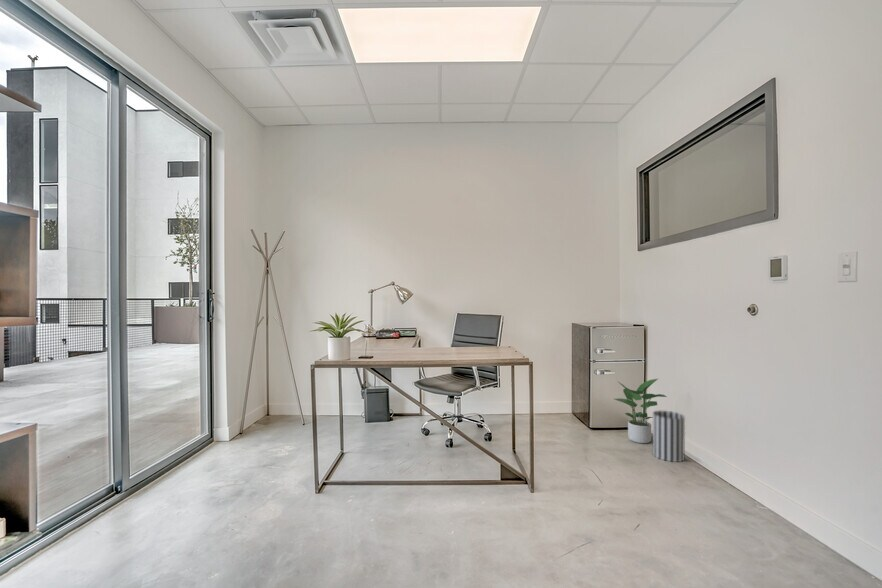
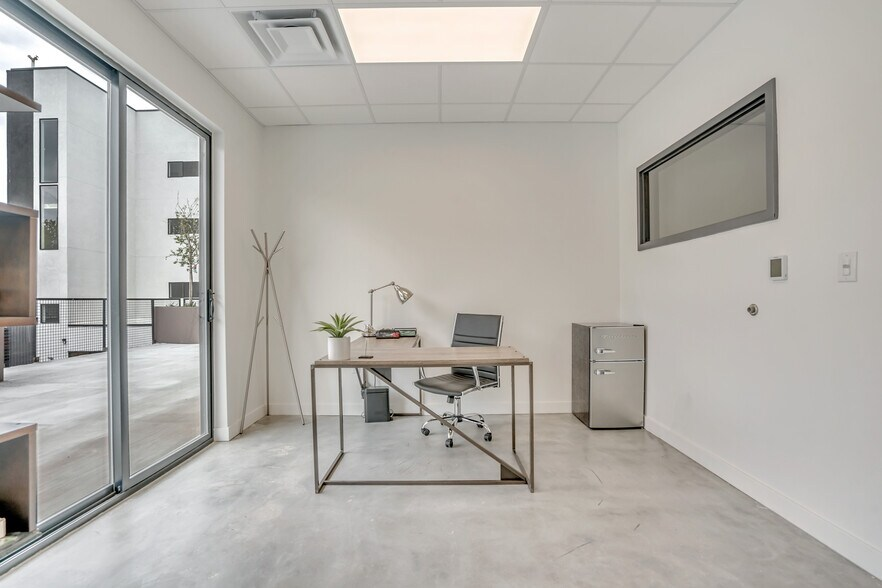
- wastebasket [652,410,686,463]
- potted plant [614,378,668,444]
